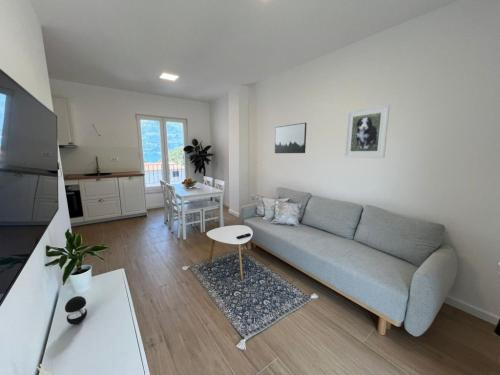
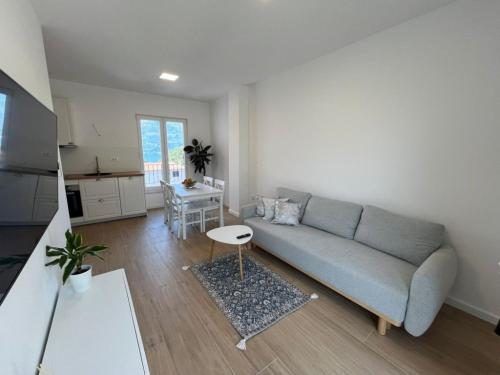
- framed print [343,103,391,159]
- wall art [274,122,308,154]
- speaker [64,295,88,326]
